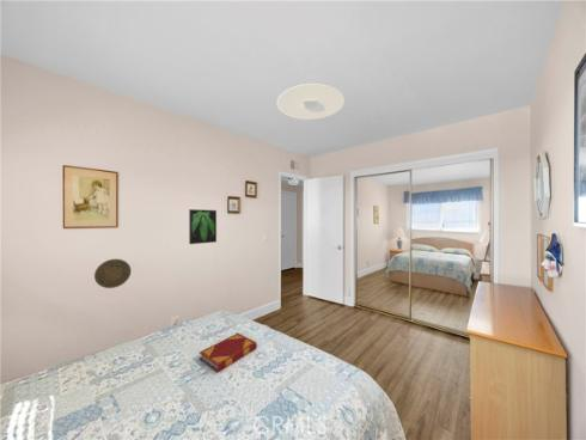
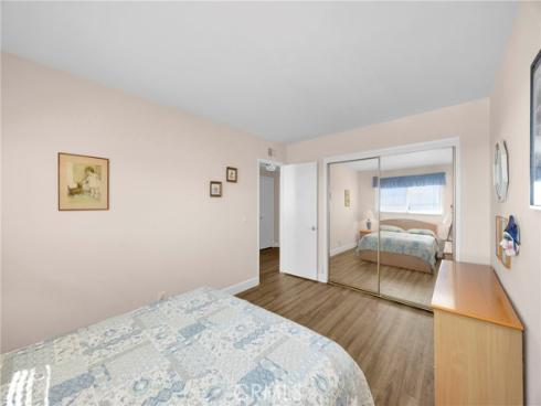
- hardback book [199,332,258,373]
- ceiling light [276,82,346,121]
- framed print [188,208,218,245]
- decorative plate [93,258,133,289]
